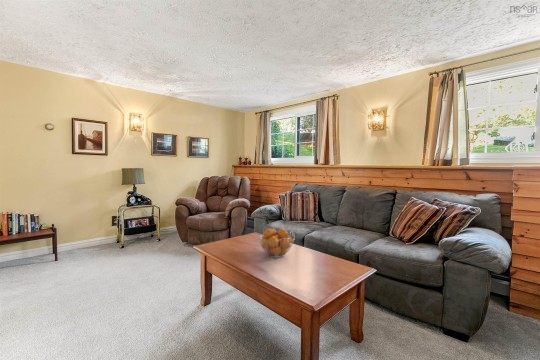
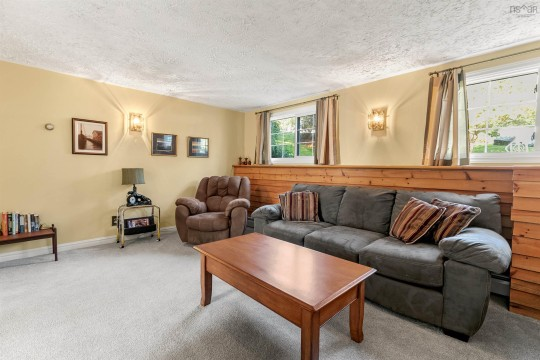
- fruit basket [257,228,296,259]
